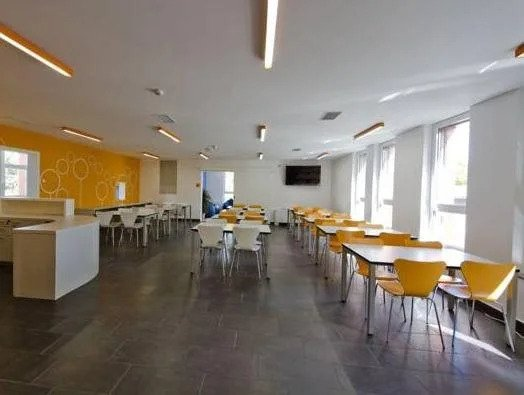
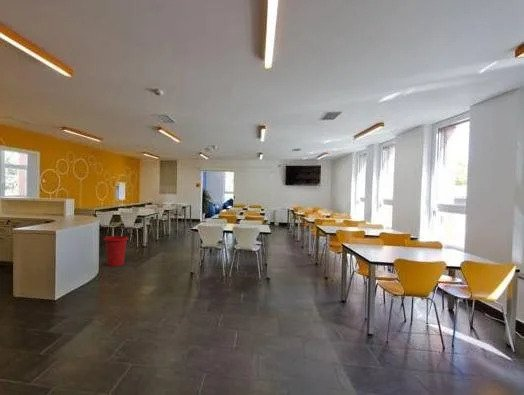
+ waste bin [102,235,130,267]
